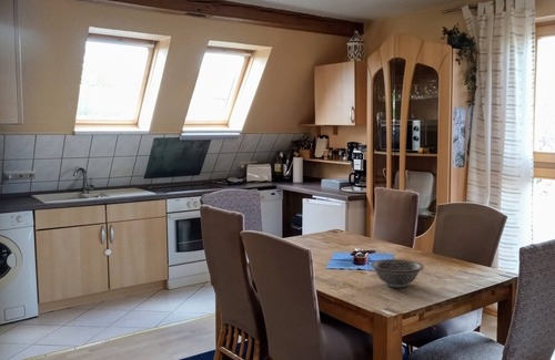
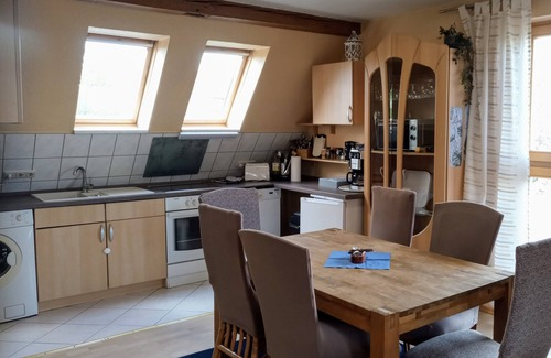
- decorative bowl [370,258,425,288]
